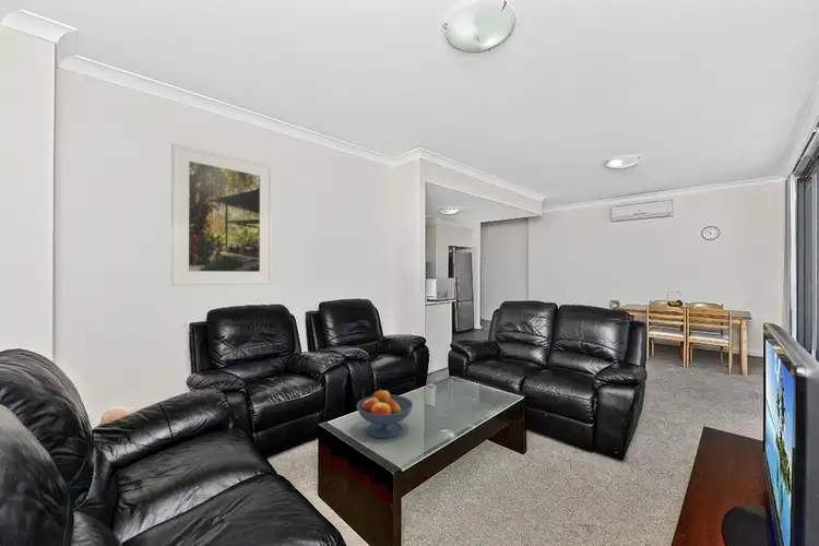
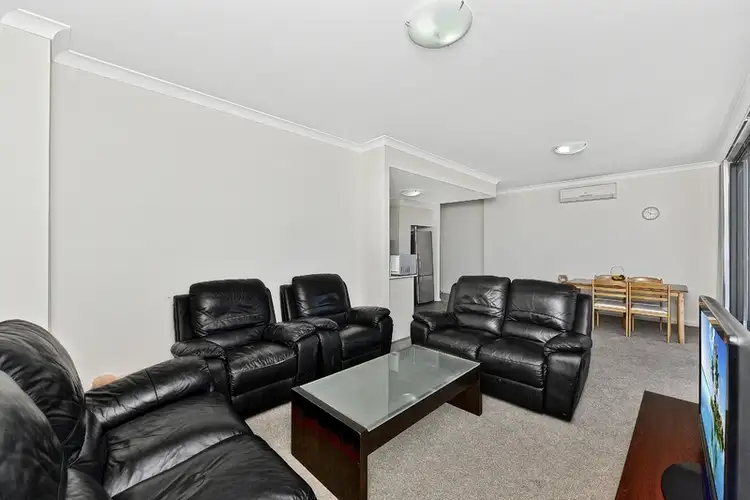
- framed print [170,142,273,287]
- fruit bowl [356,388,414,439]
